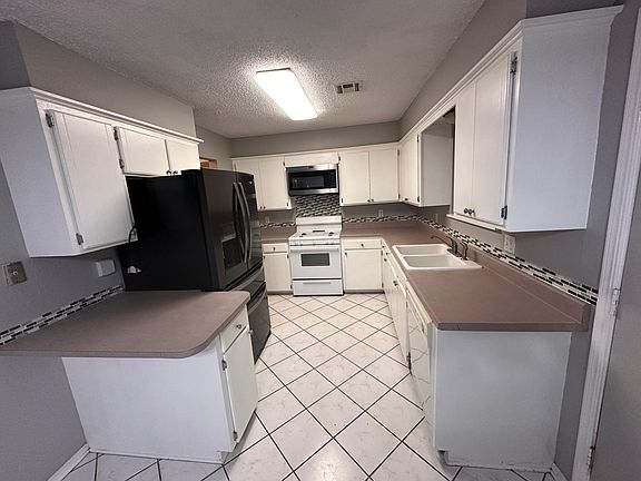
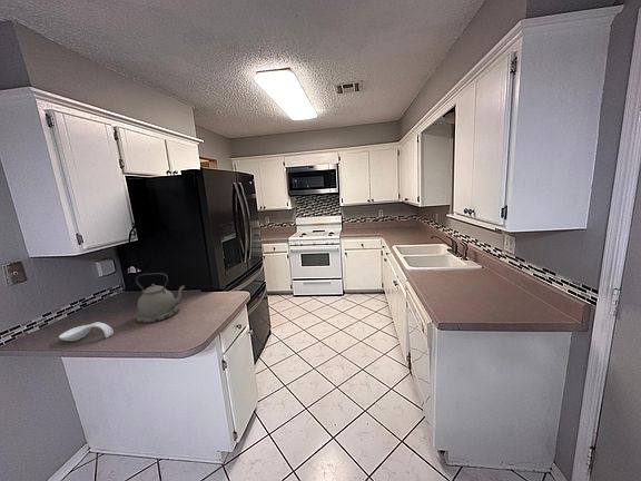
+ kettle [135,272,187,324]
+ spoon rest [58,321,115,342]
